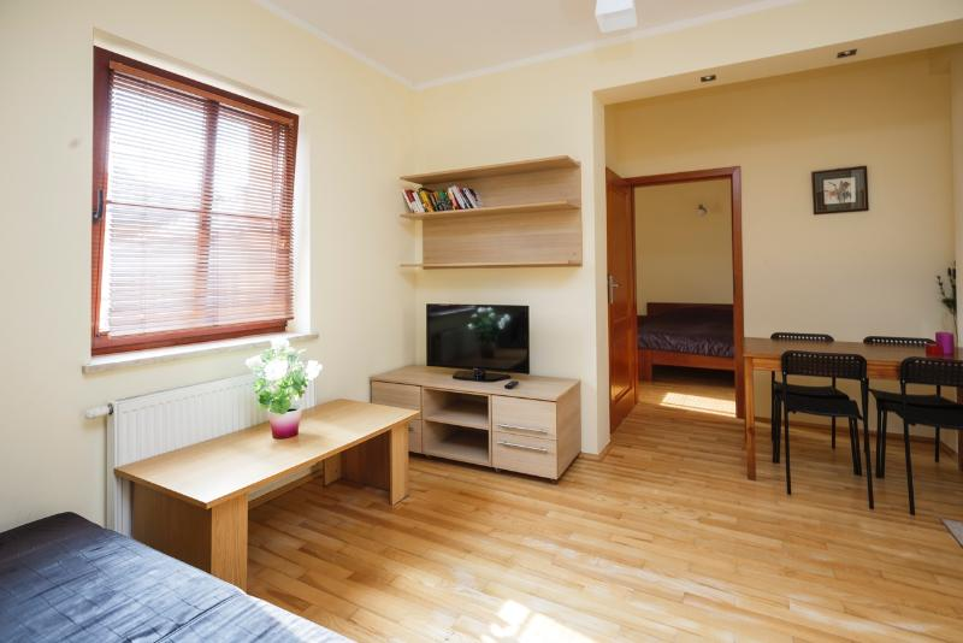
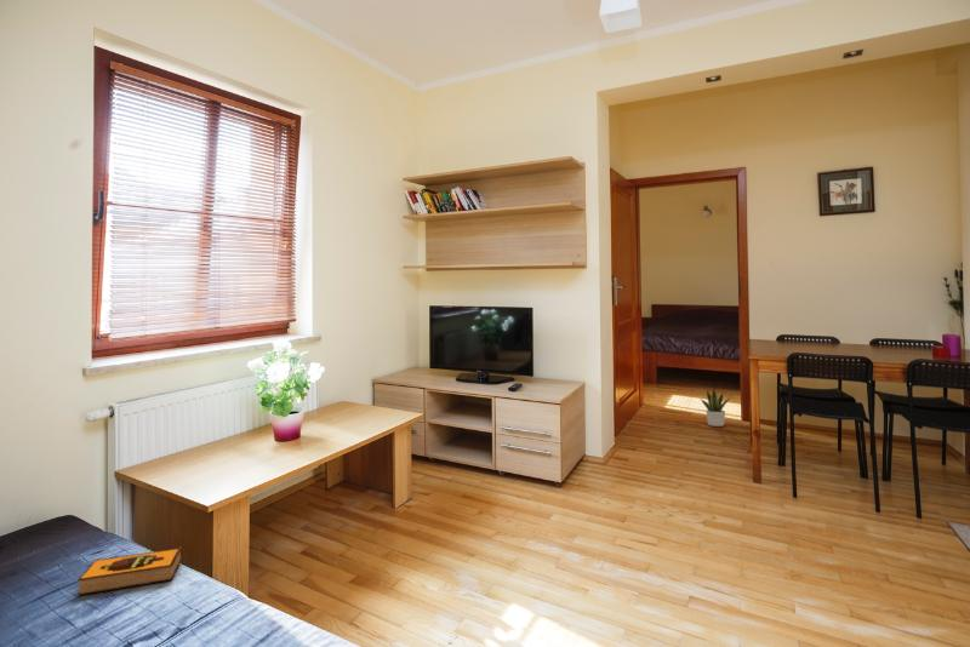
+ potted plant [700,385,731,428]
+ hardback book [76,546,183,596]
